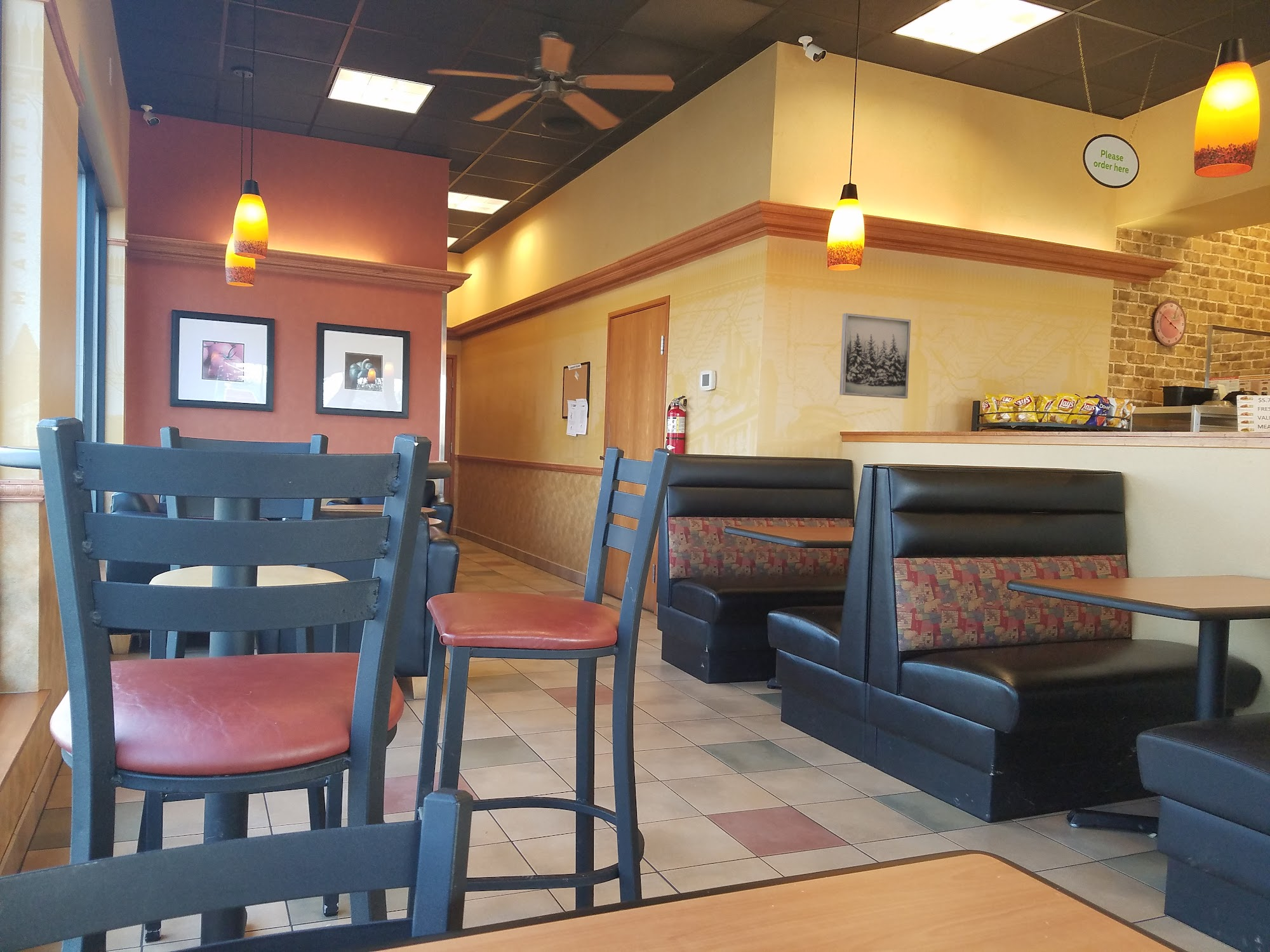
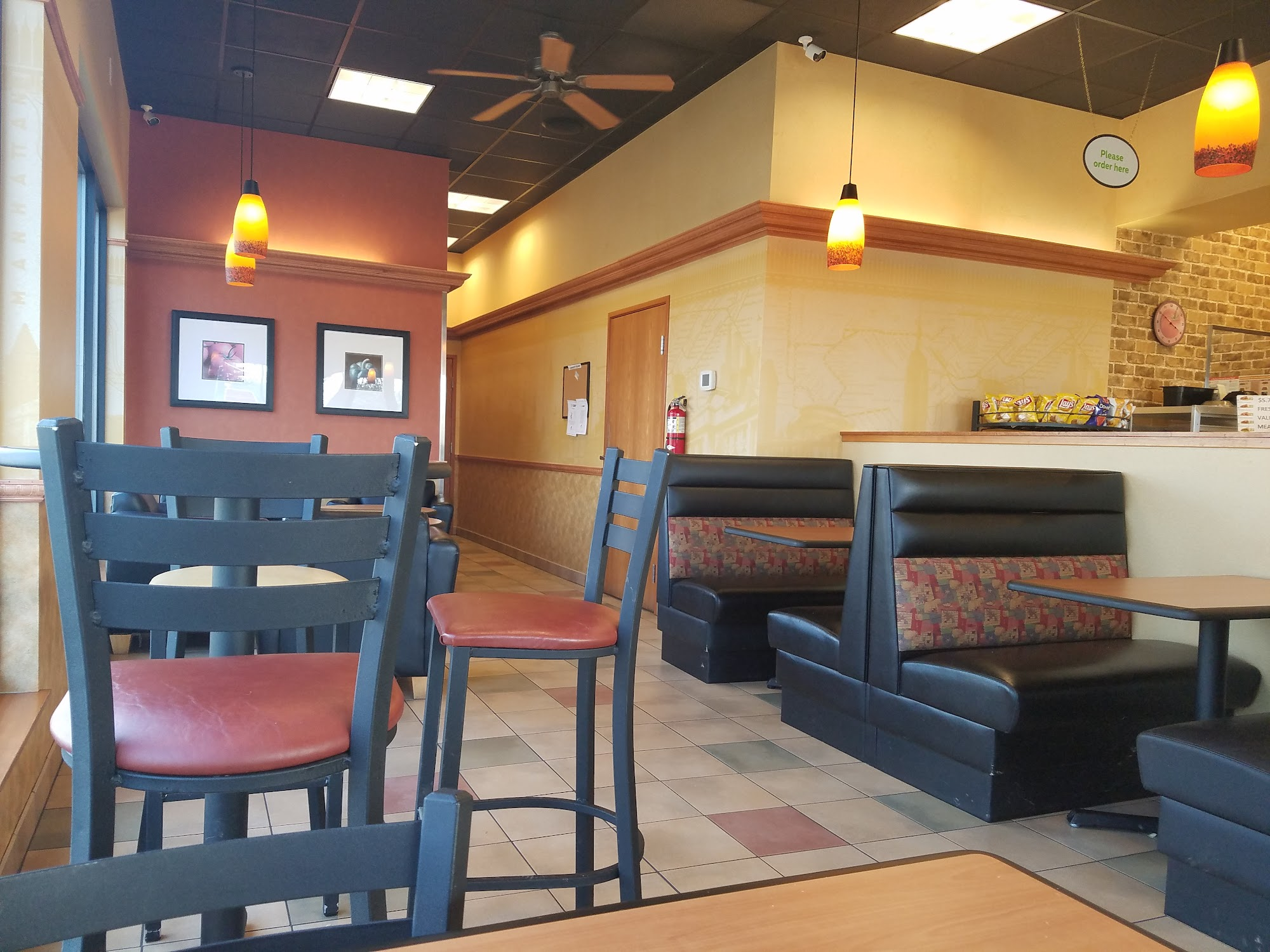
- wall art [839,313,911,399]
